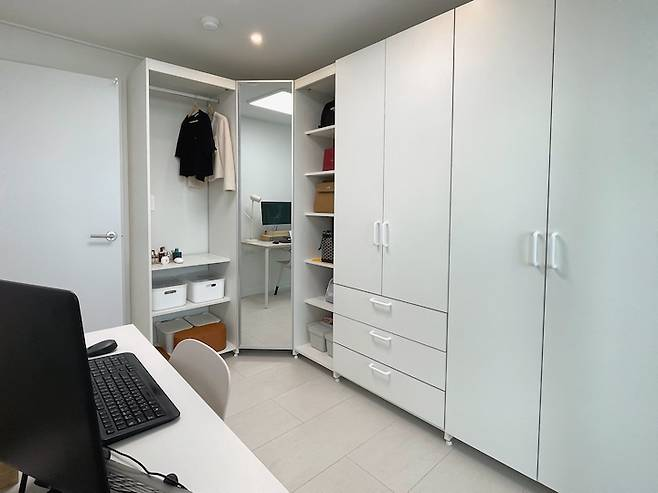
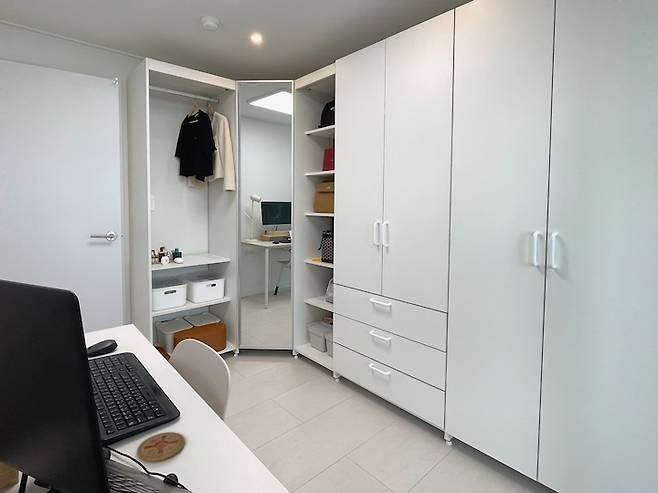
+ coaster [136,431,186,463]
